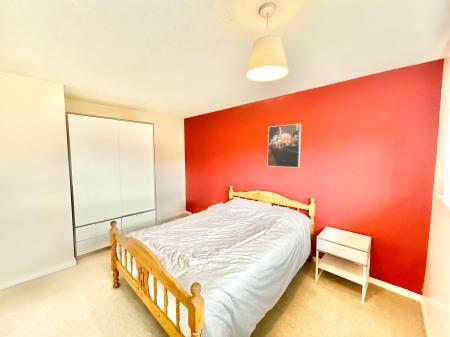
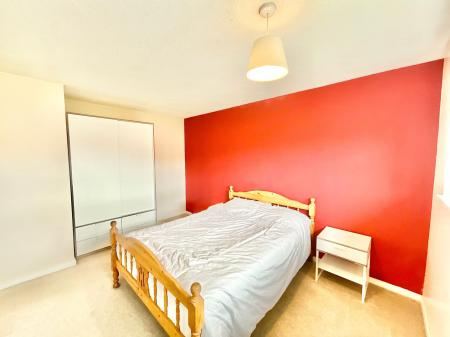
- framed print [267,123,302,169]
